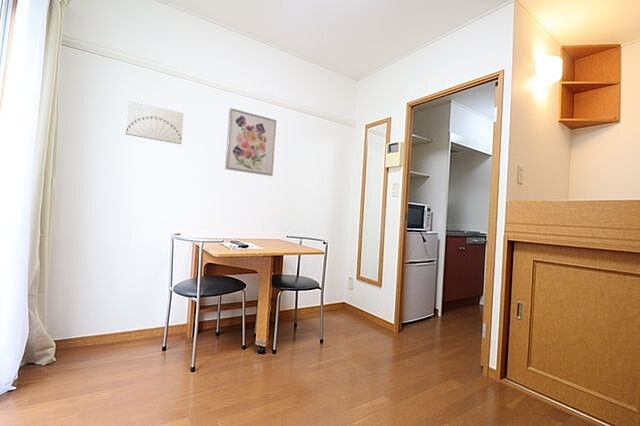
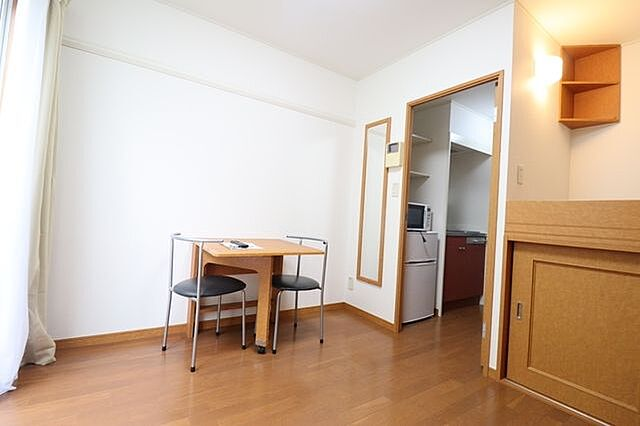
- wall art [224,107,277,177]
- wall art [125,99,185,145]
